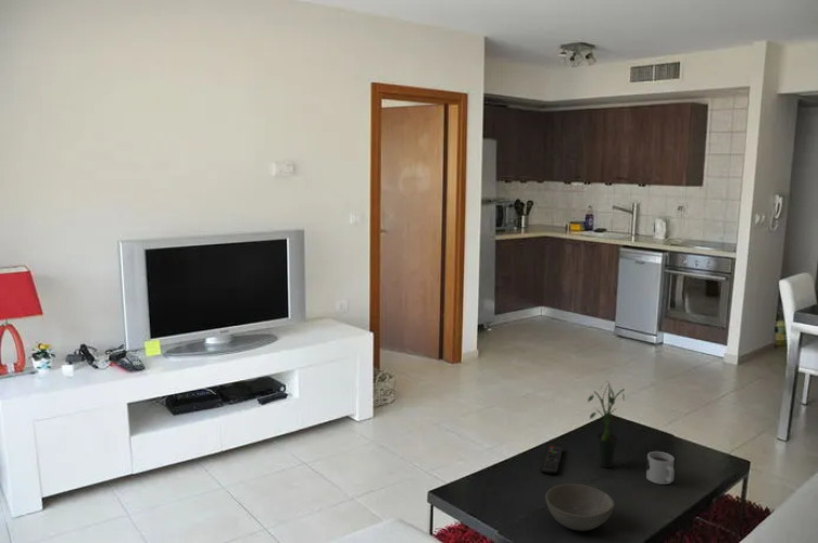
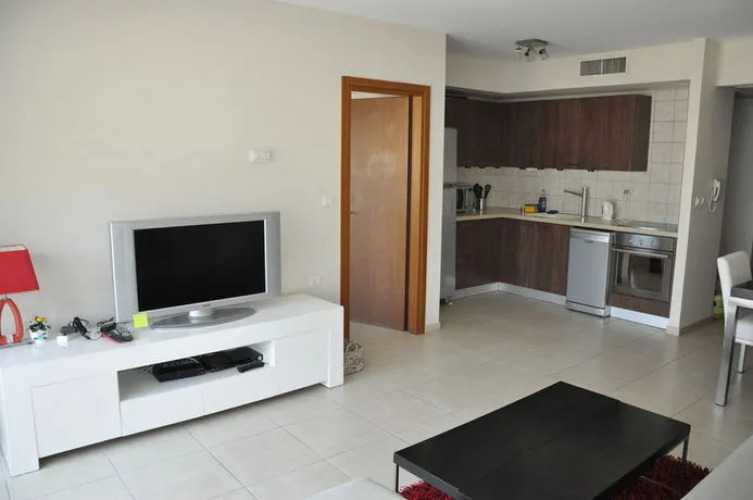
- bowl [544,482,616,532]
- potted plant [587,380,626,469]
- mug [645,451,676,485]
- remote control [541,445,564,476]
